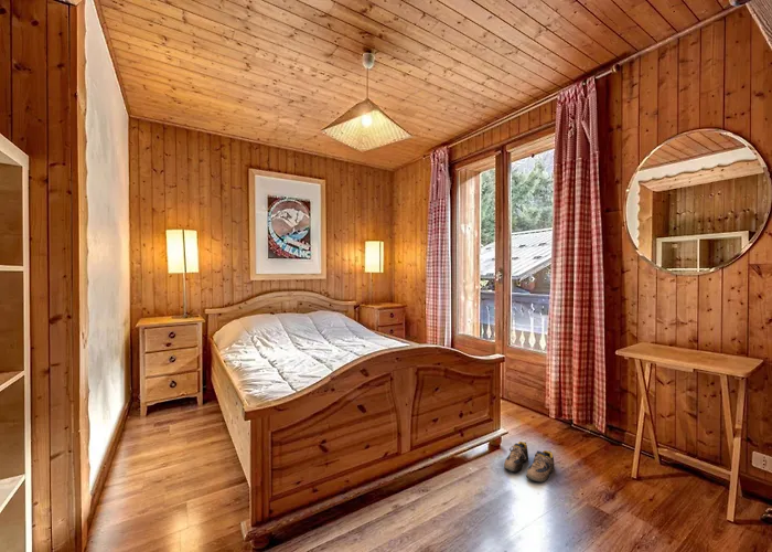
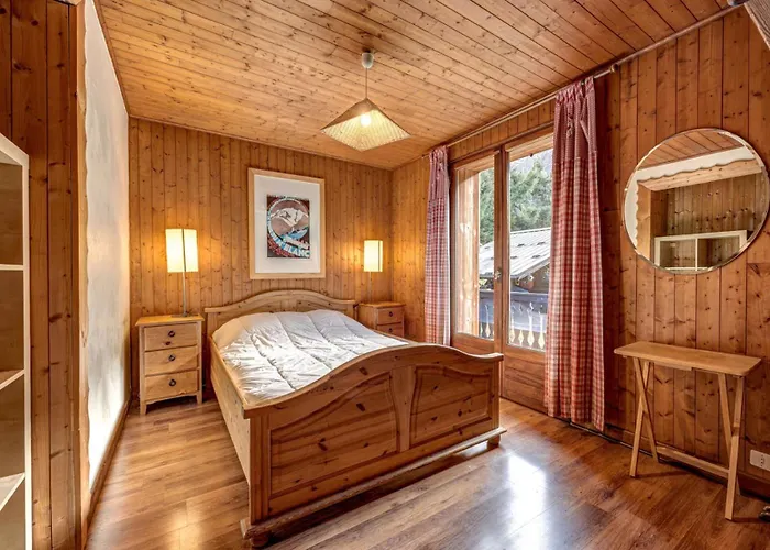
- shoe [503,440,556,482]
